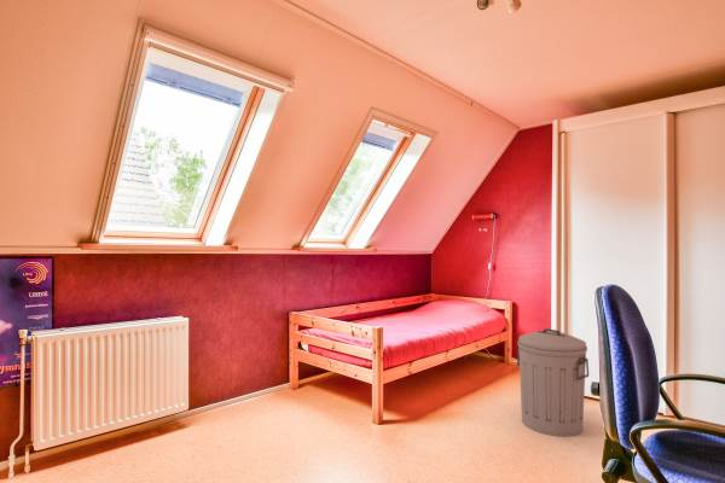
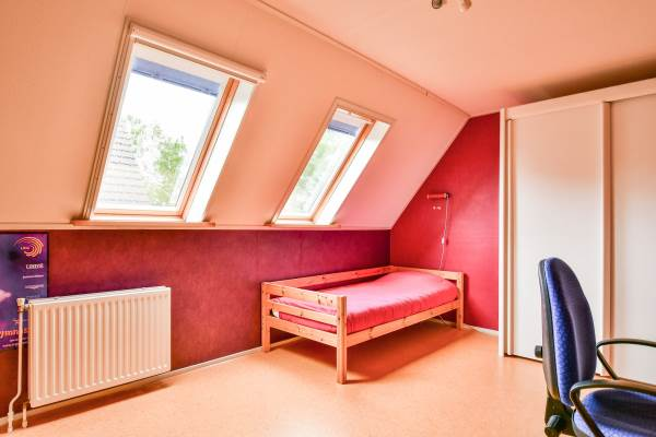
- trash can [516,327,590,437]
